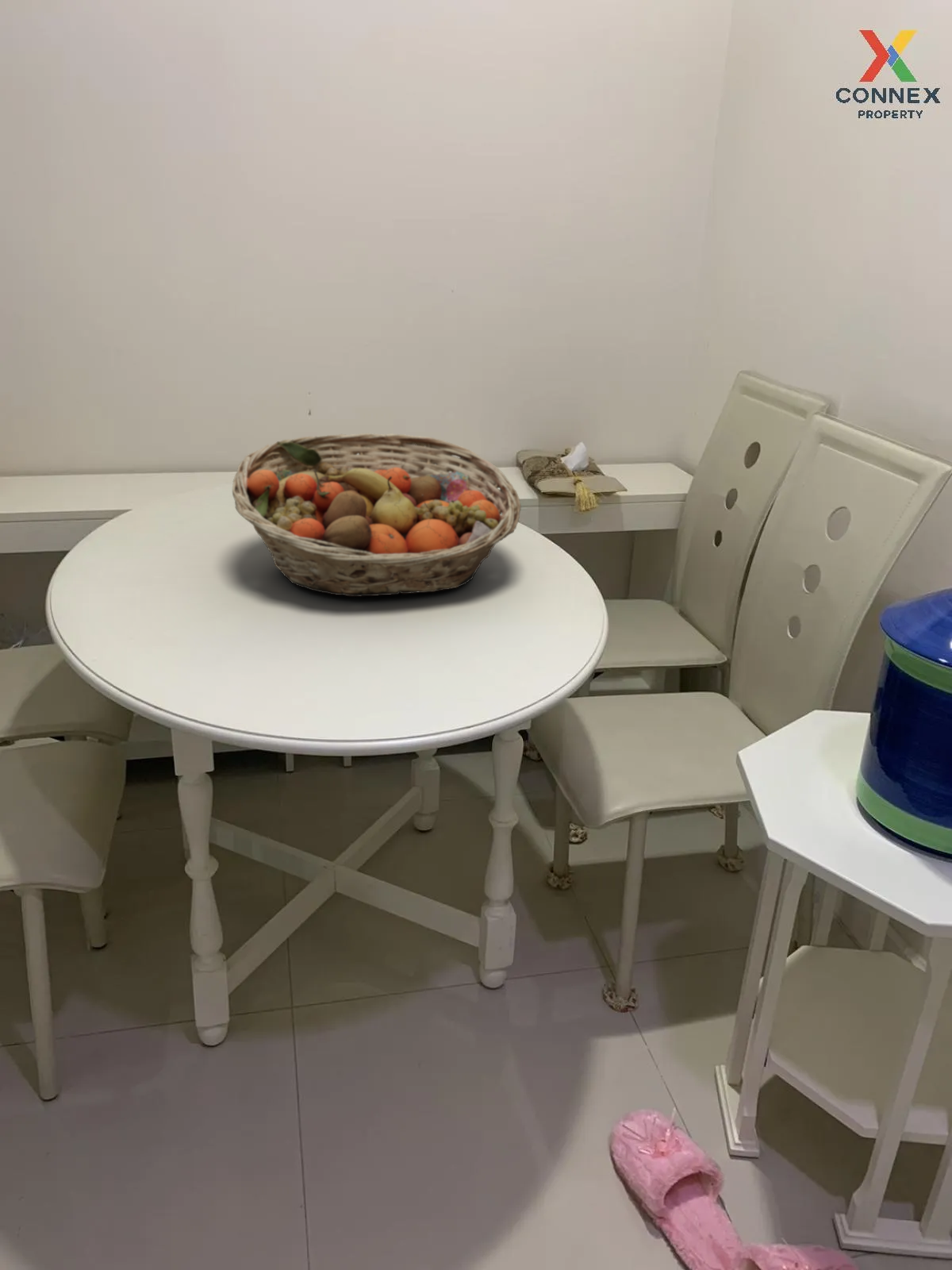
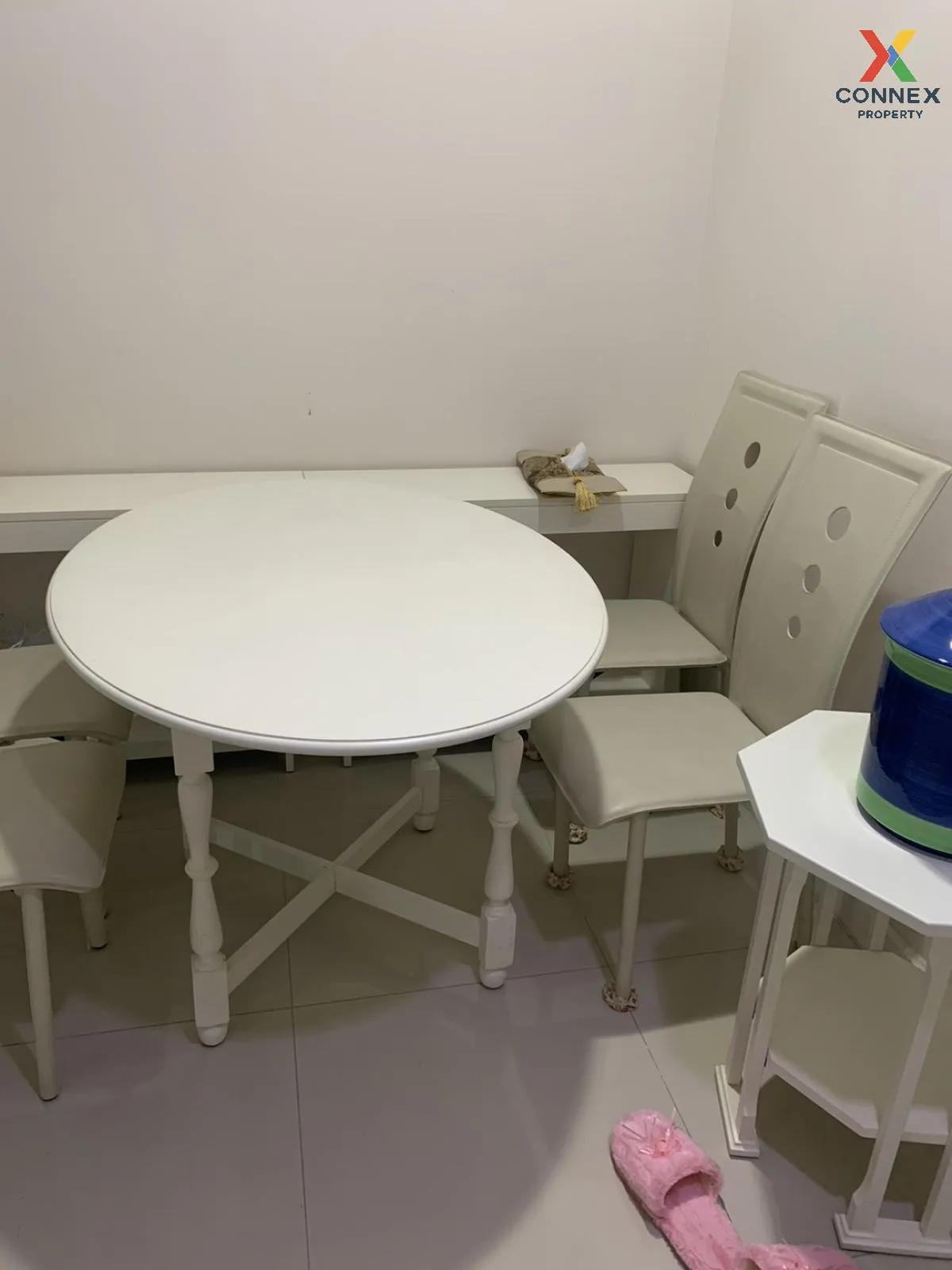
- fruit basket [232,433,522,598]
